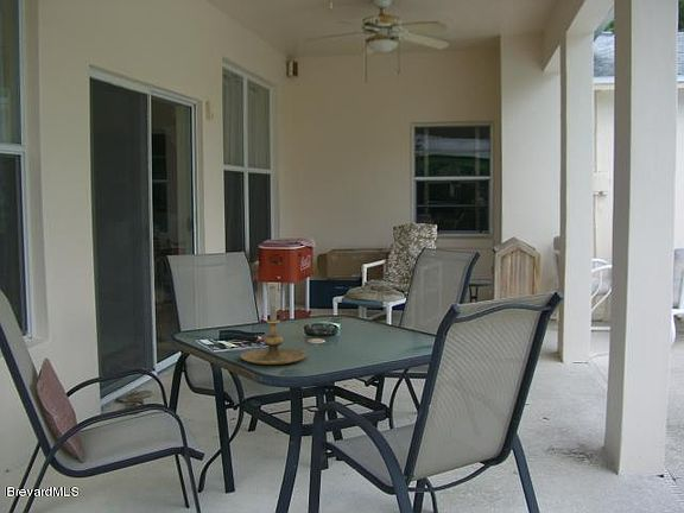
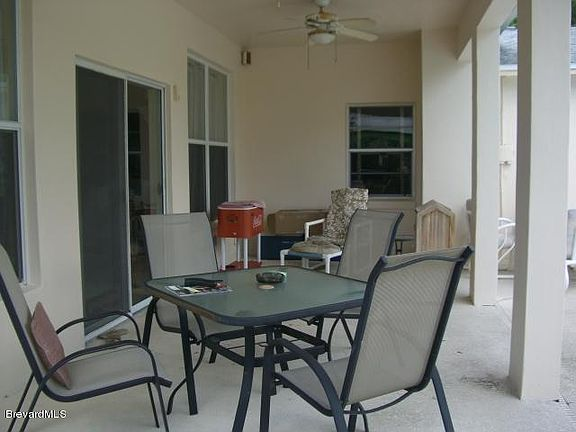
- candle holder [240,284,308,366]
